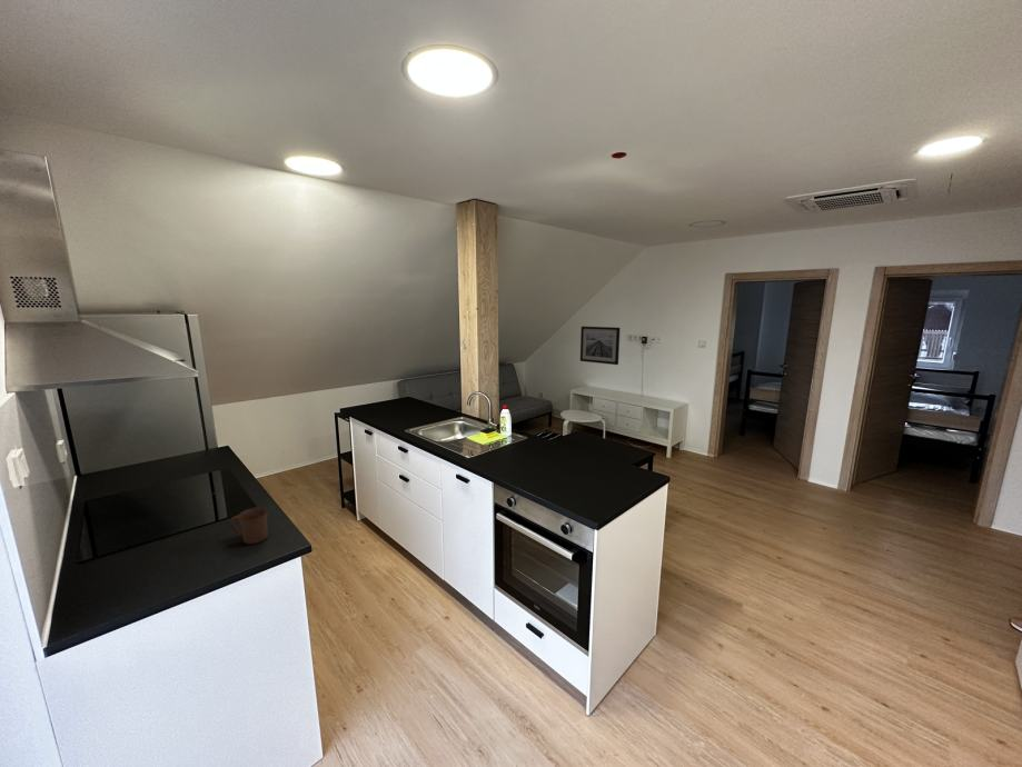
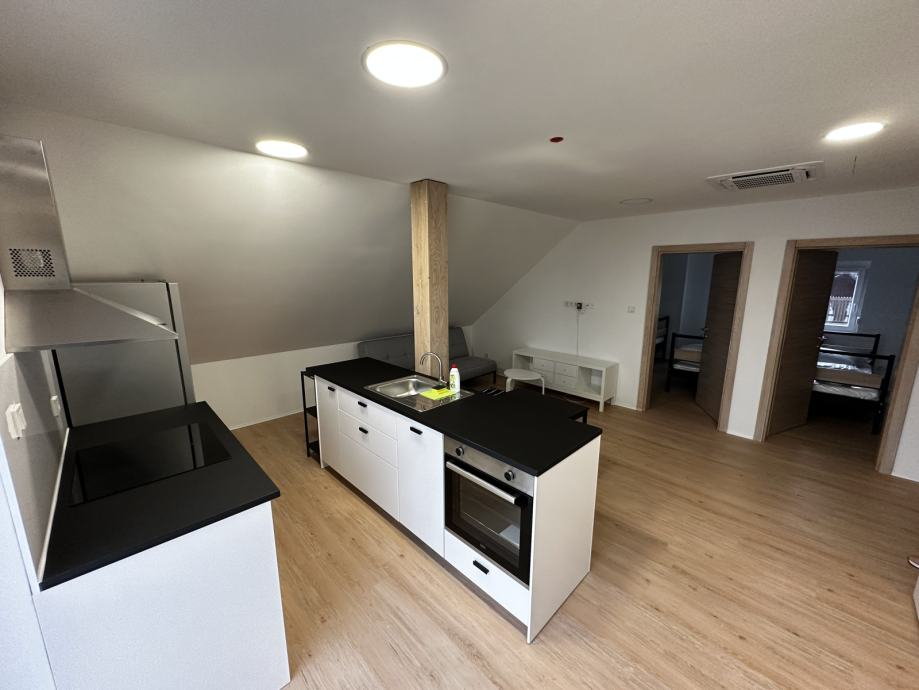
- mug [228,506,269,546]
- wall art [579,326,622,366]
